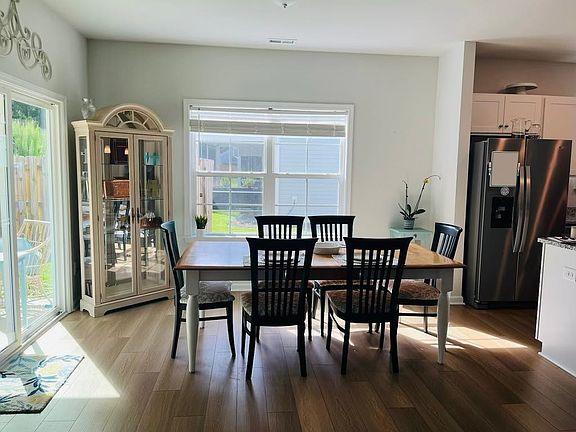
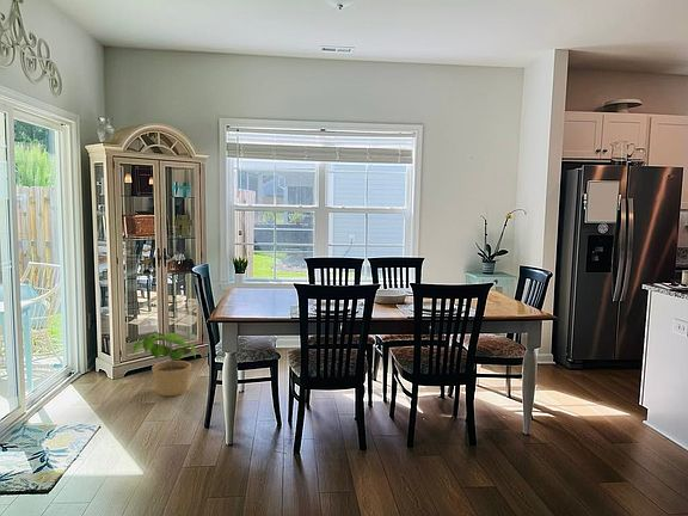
+ potted plant [131,332,197,398]
